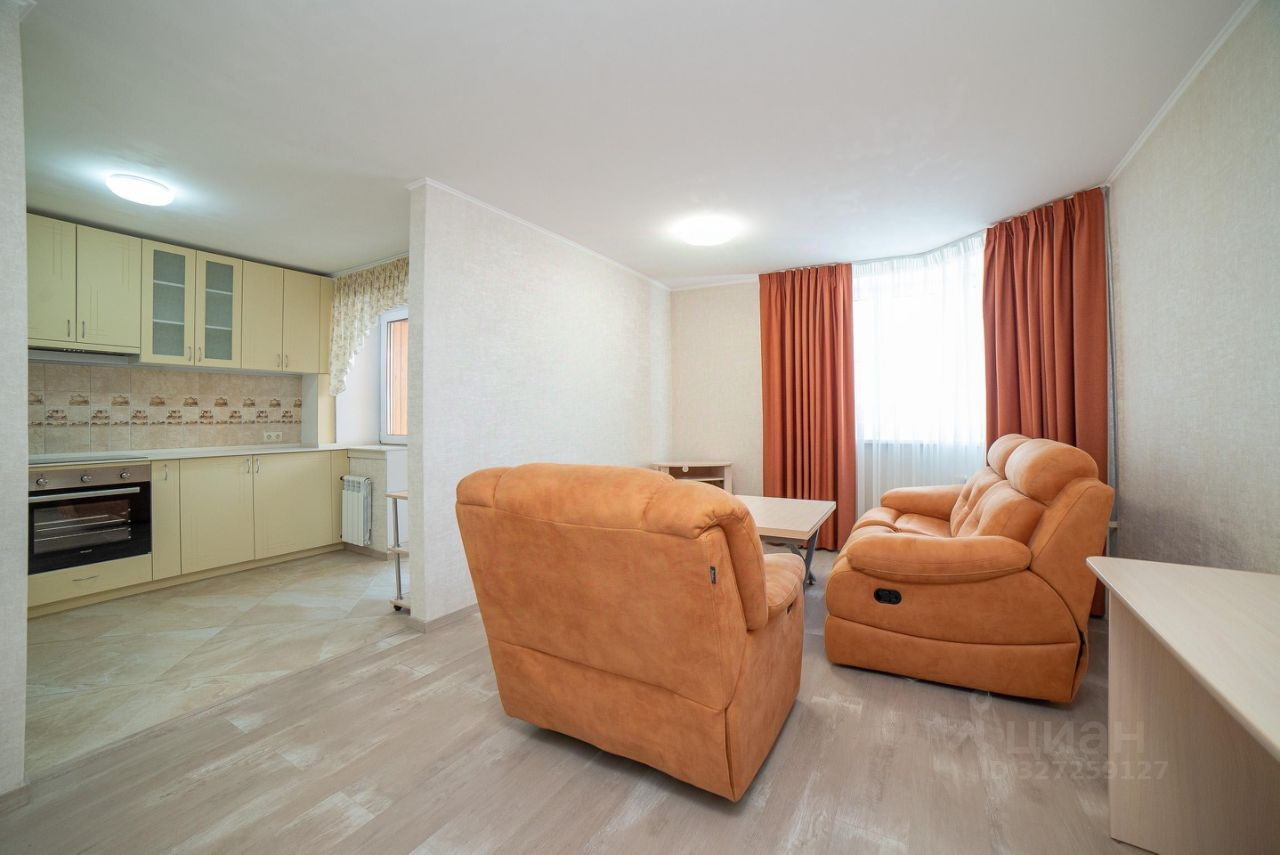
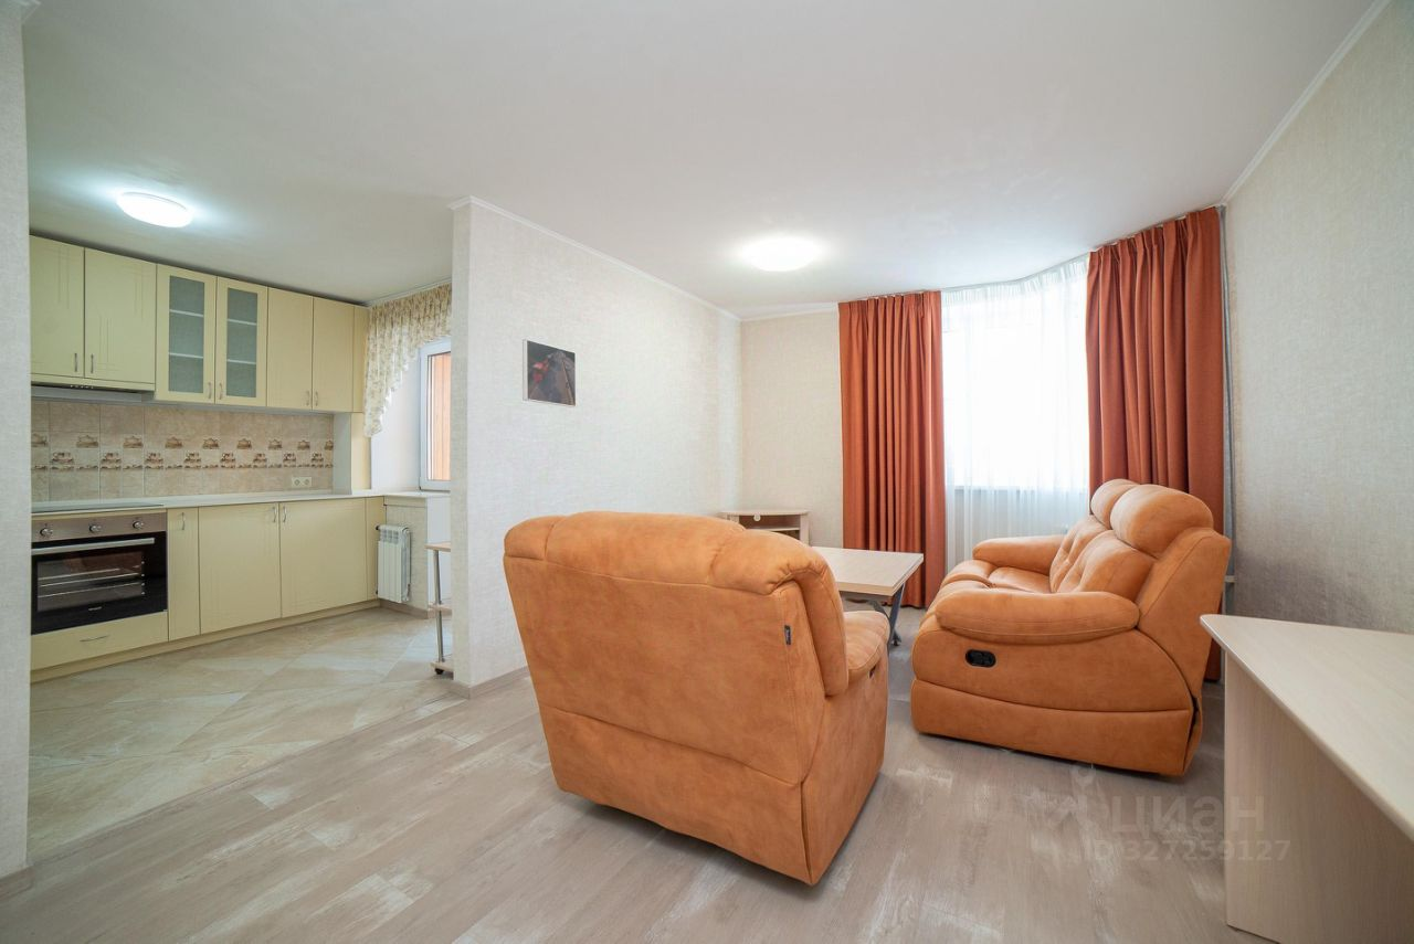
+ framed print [521,338,577,409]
